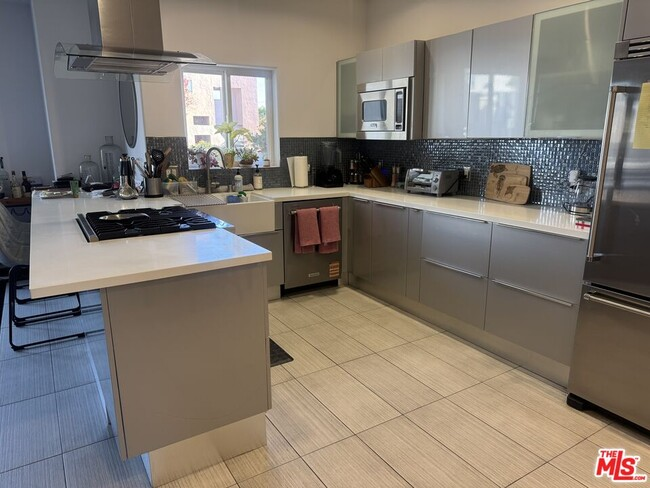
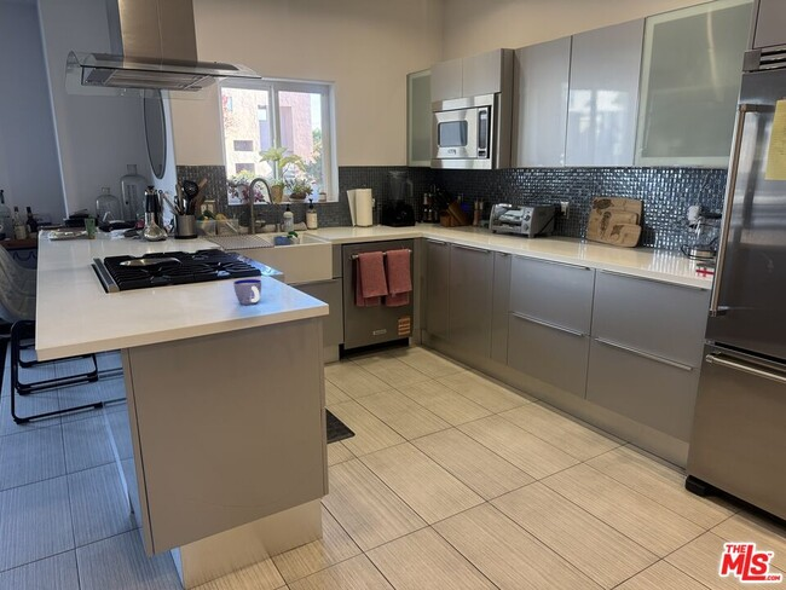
+ cup [232,278,262,306]
